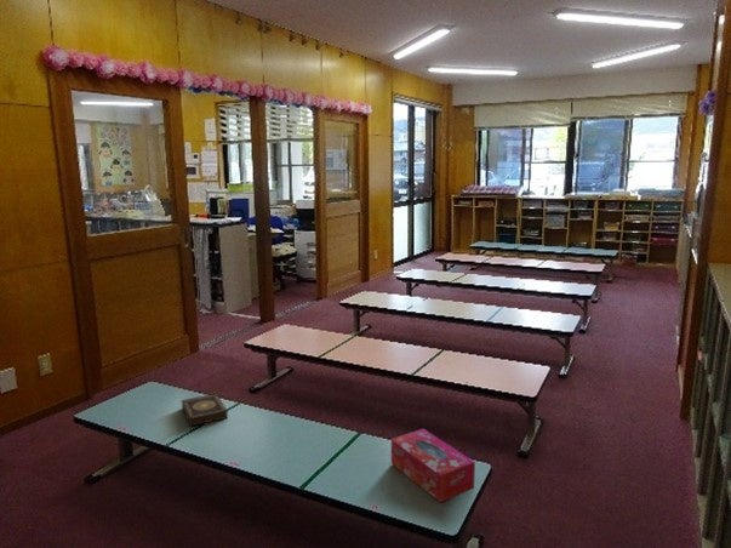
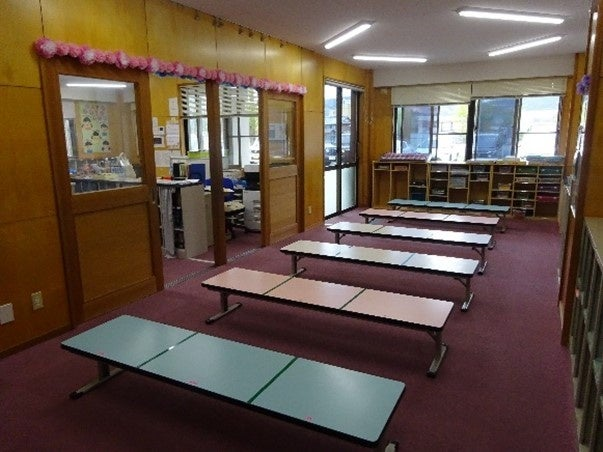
- book [181,393,229,427]
- tissue box [390,428,476,503]
